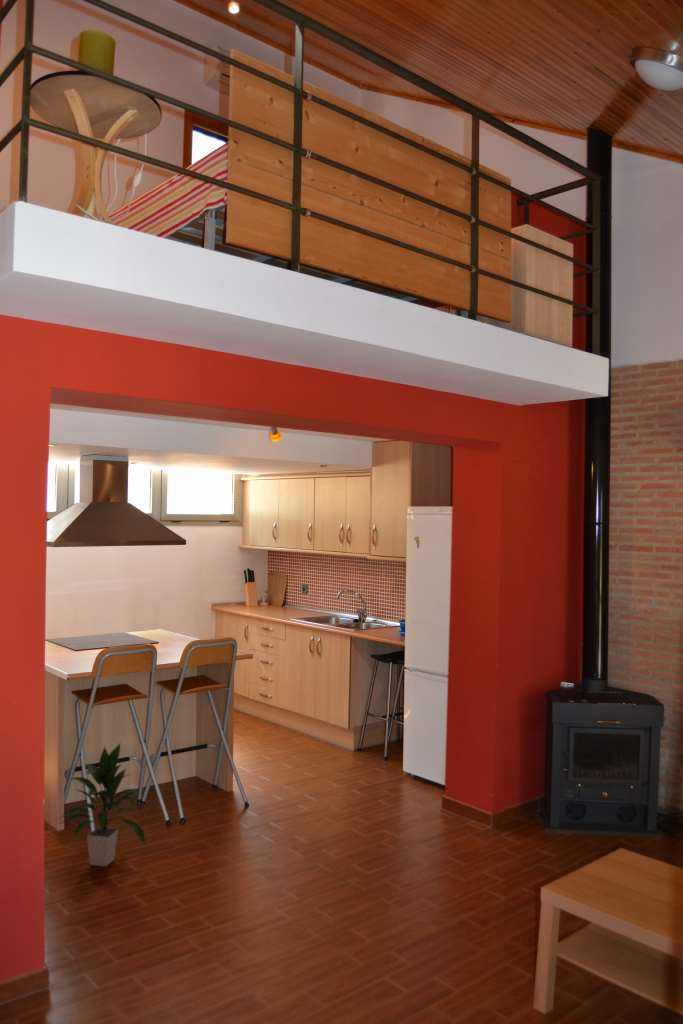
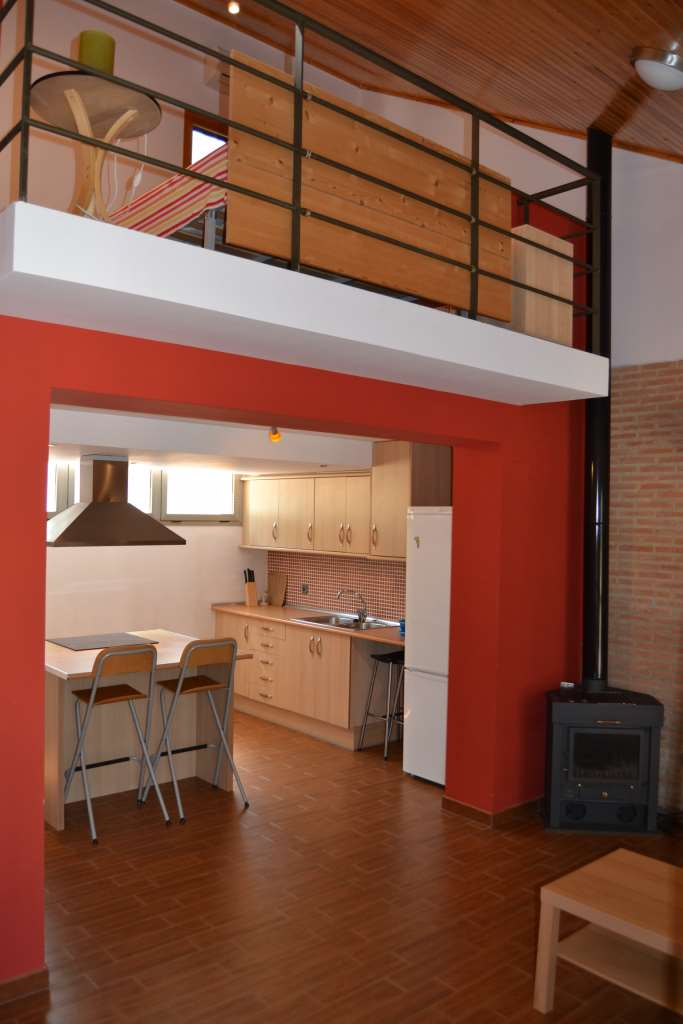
- indoor plant [60,741,147,867]
